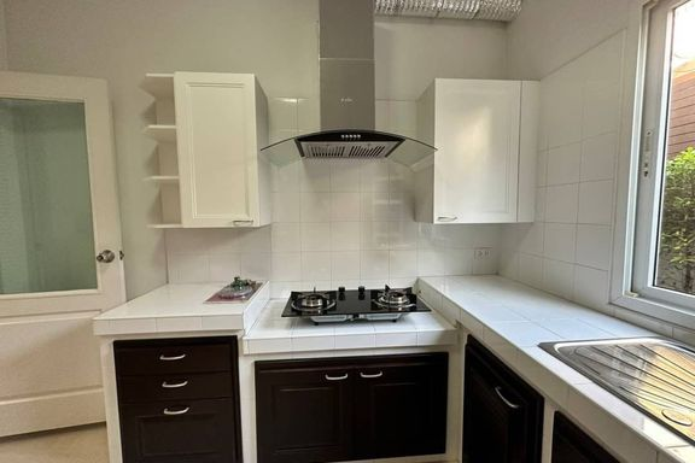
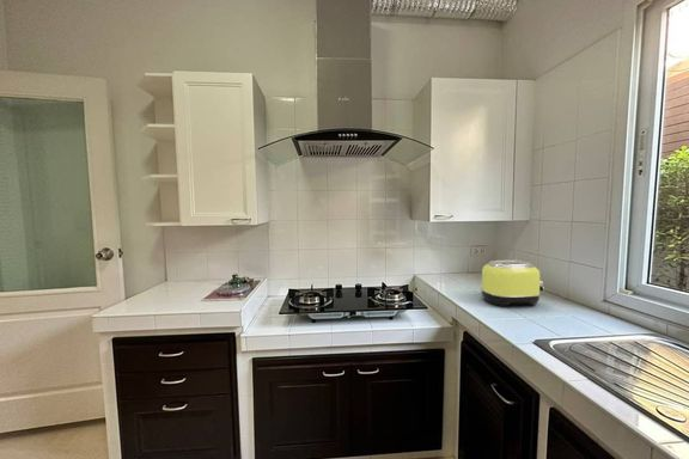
+ toaster [480,259,545,307]
